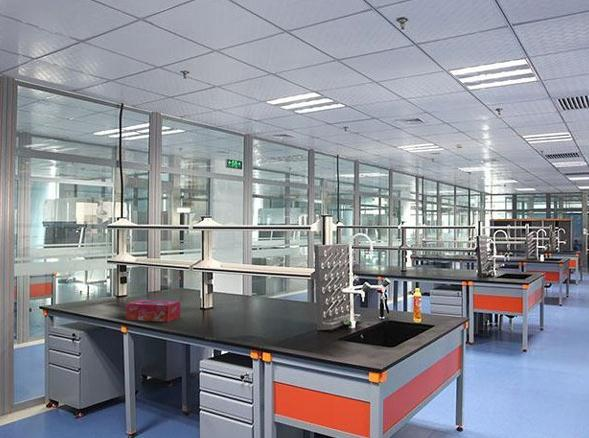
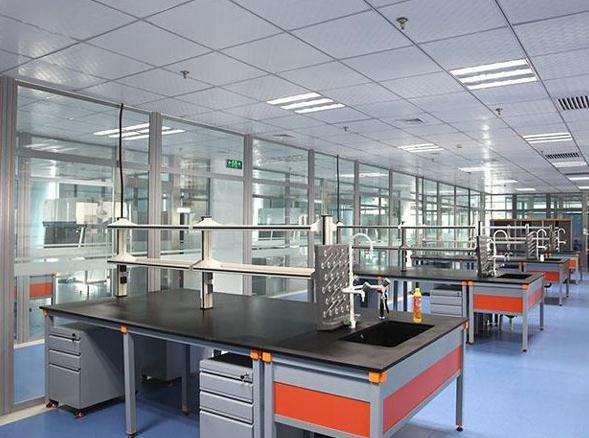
- tissue box [125,299,181,323]
